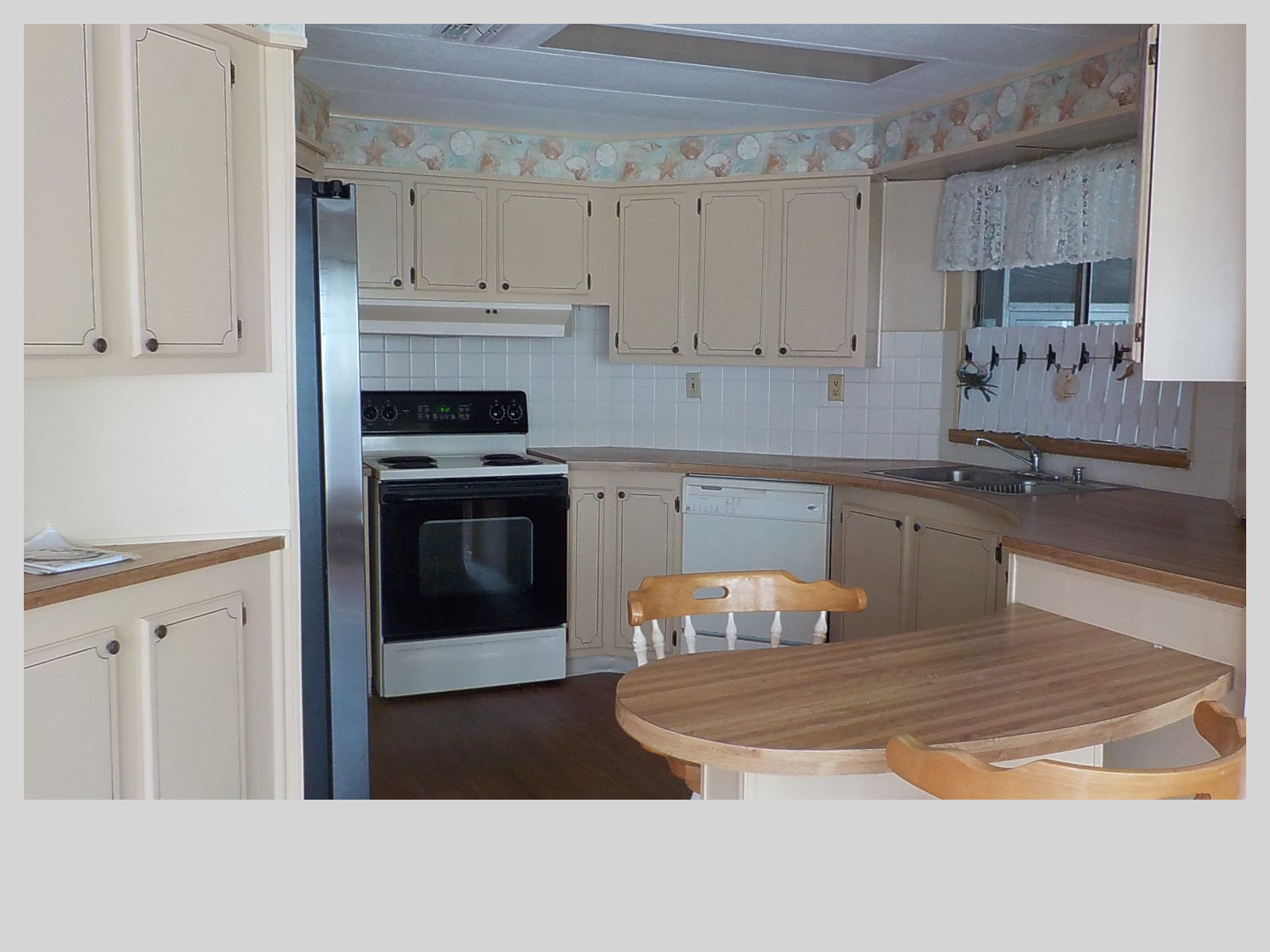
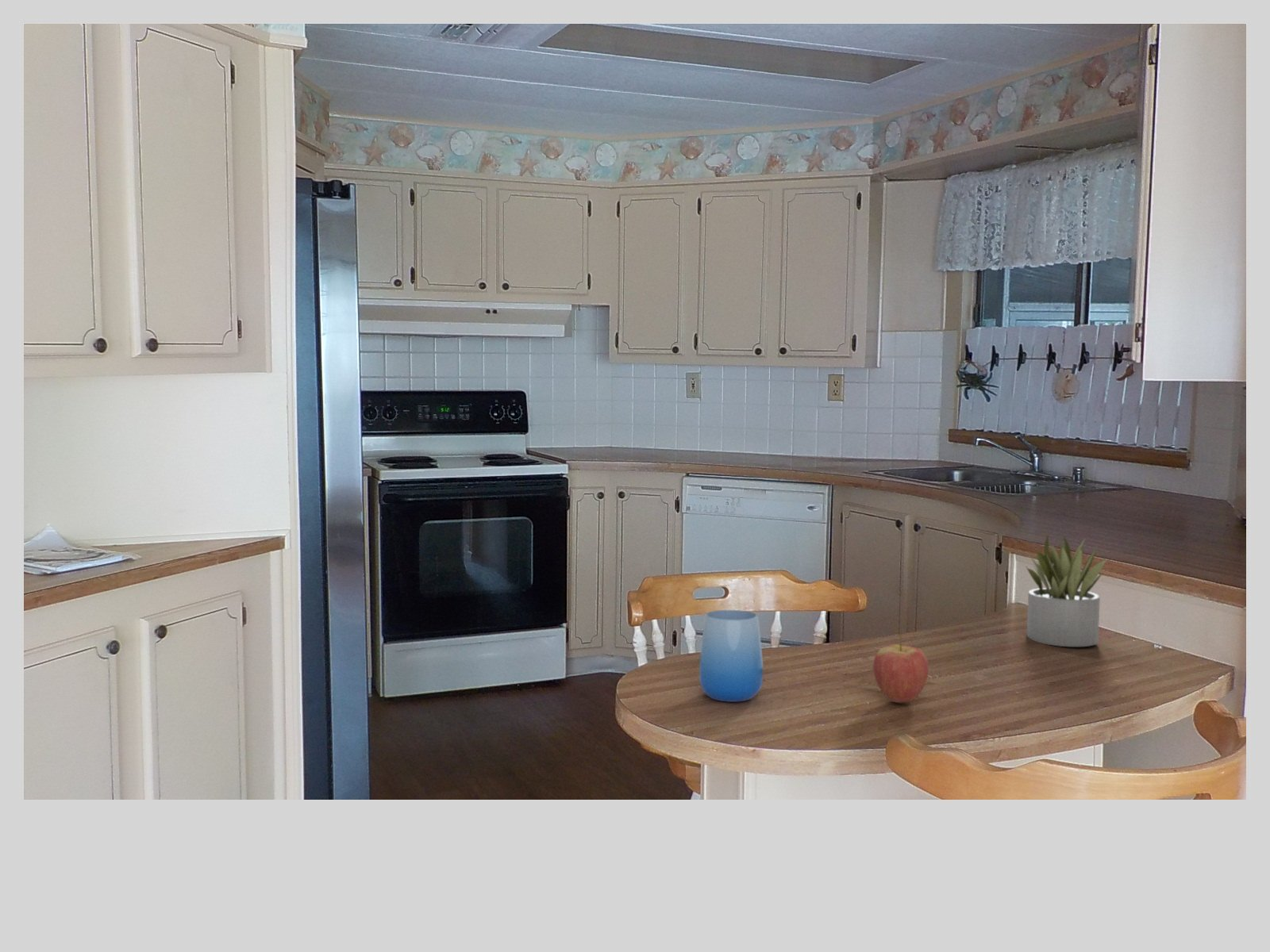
+ cup [698,609,764,703]
+ succulent plant [1026,533,1107,647]
+ fruit [872,632,929,704]
